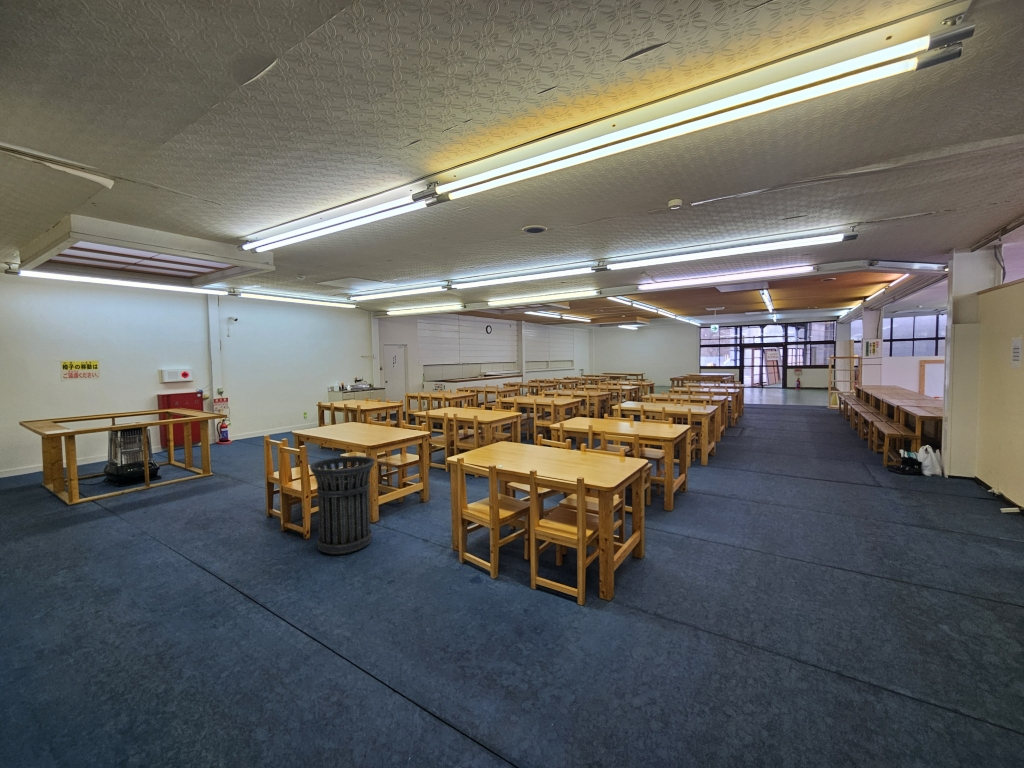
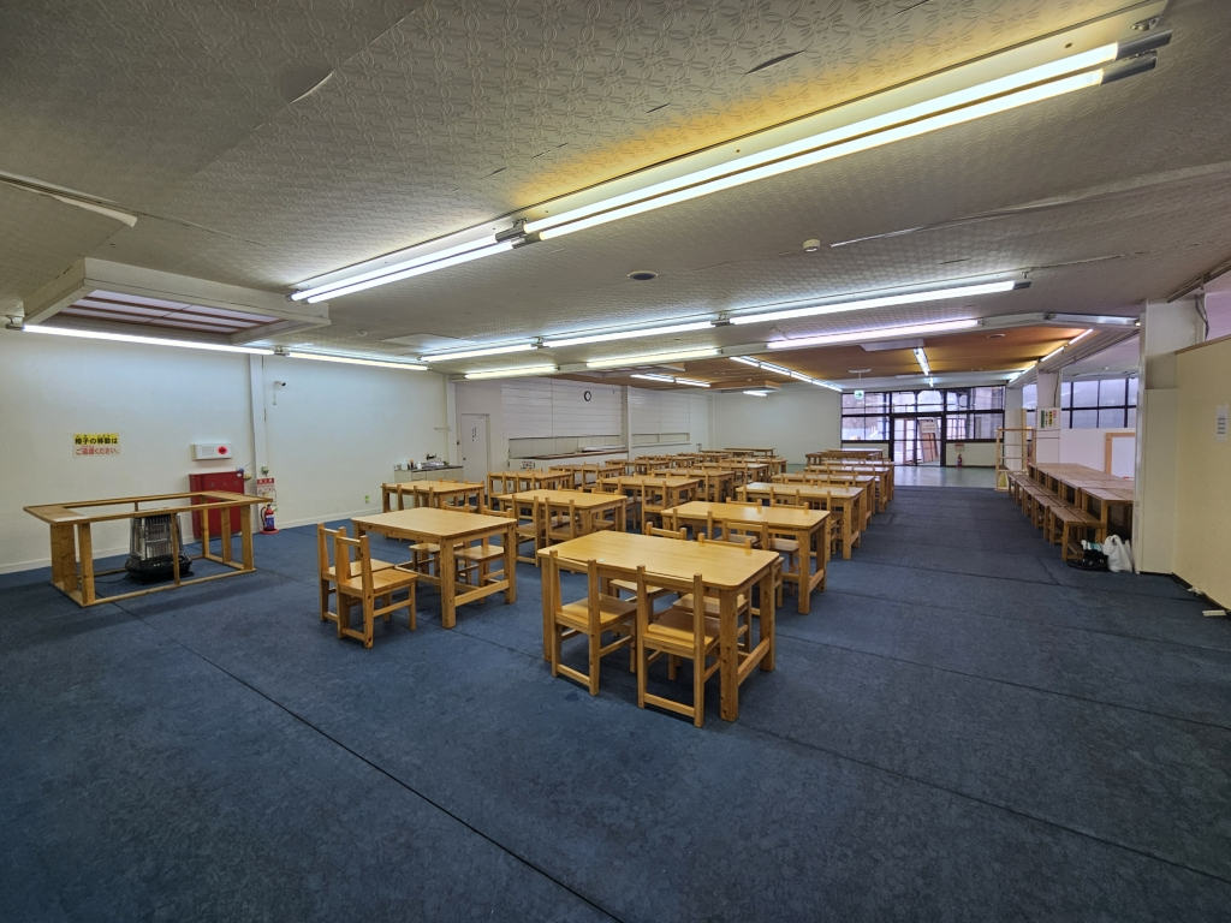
- trash can [308,455,376,555]
